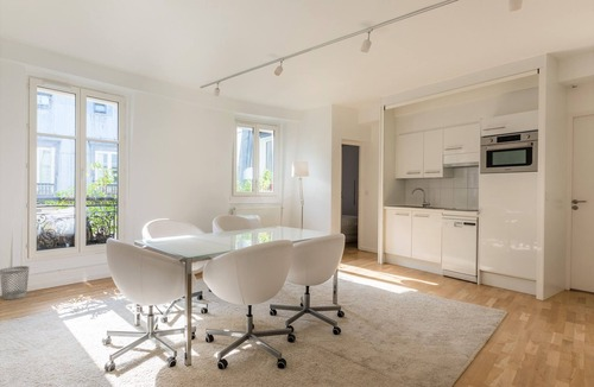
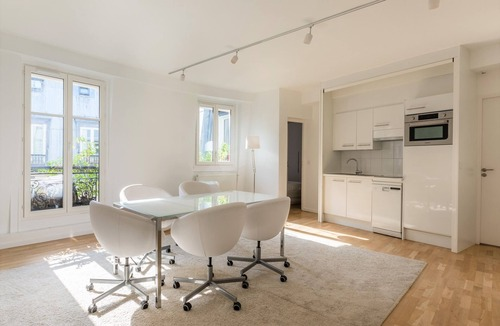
- wastebasket [0,265,31,300]
